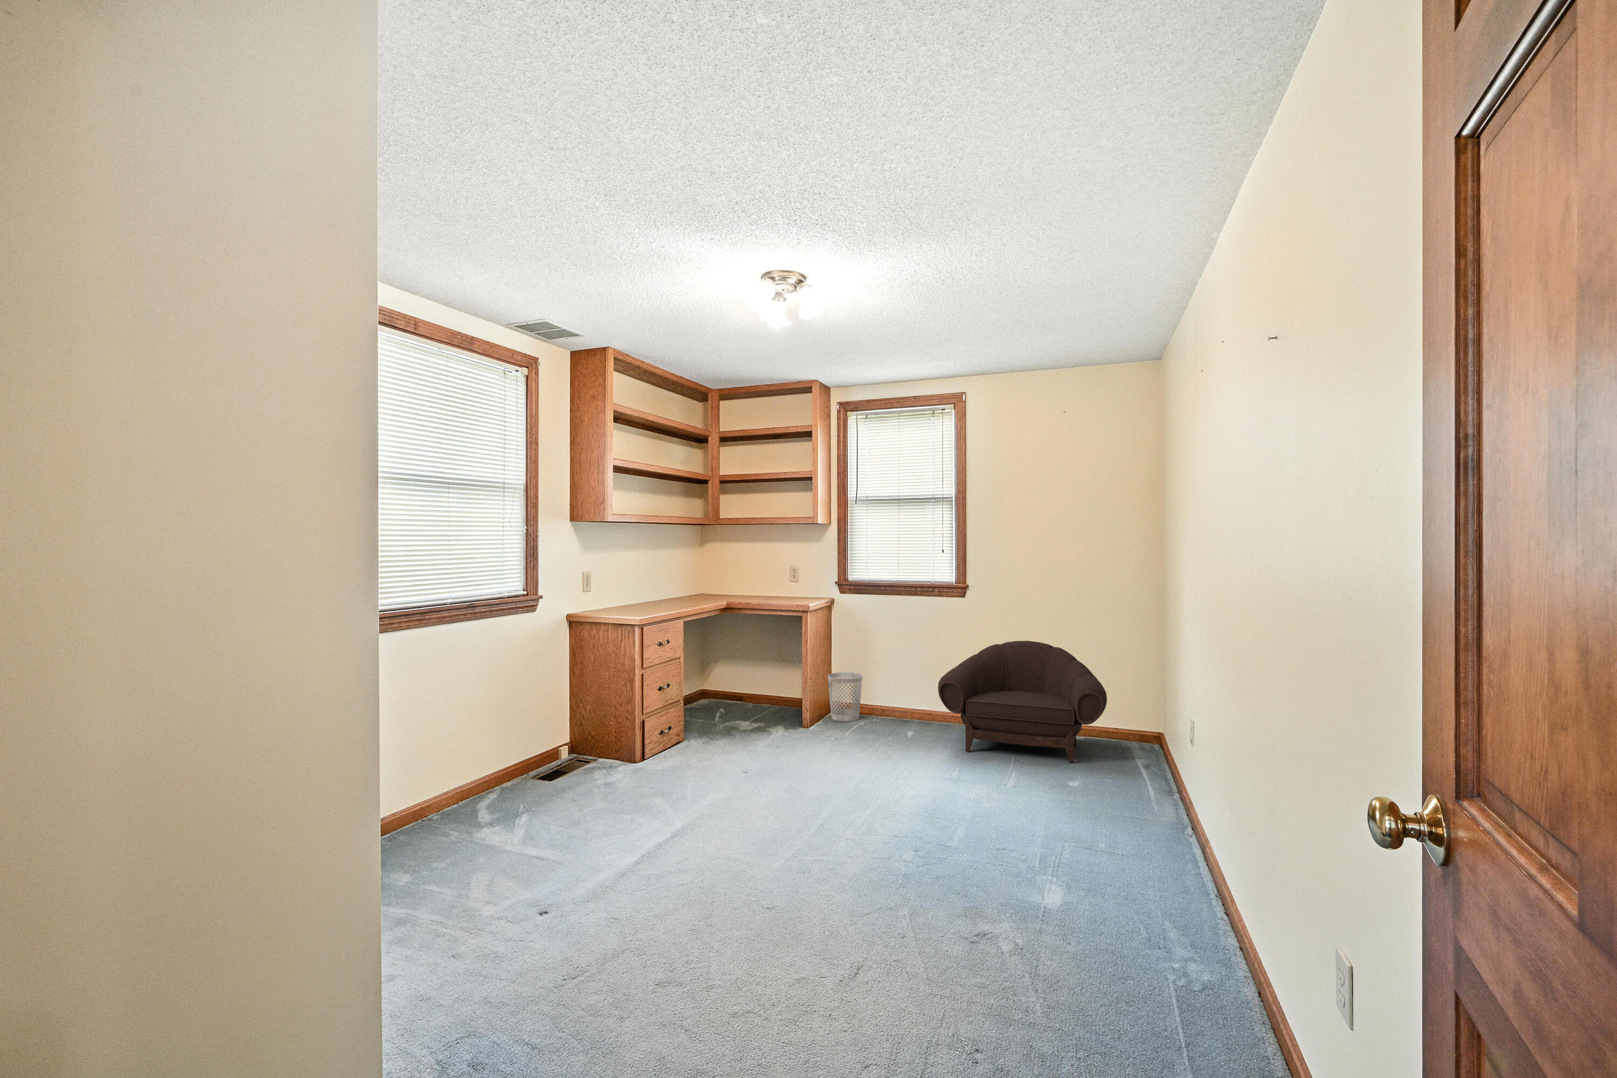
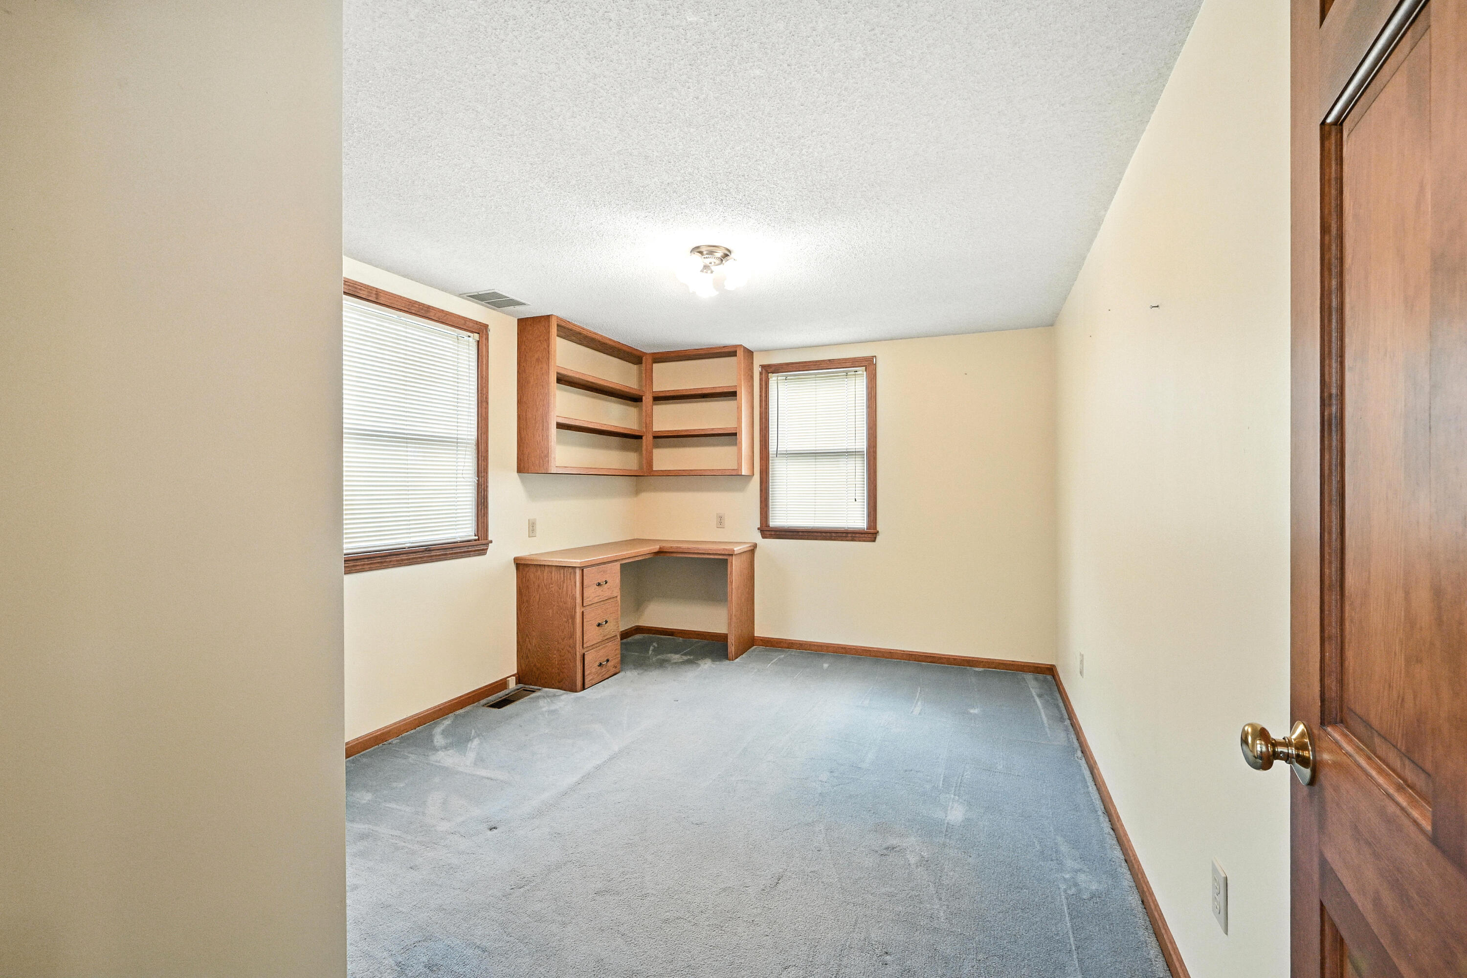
- wastebasket [828,671,863,722]
- armchair [937,640,1108,763]
